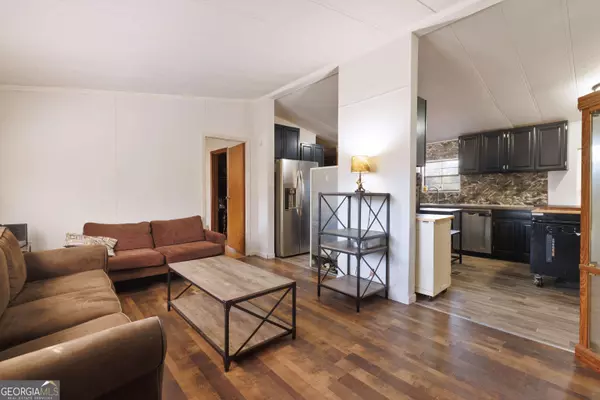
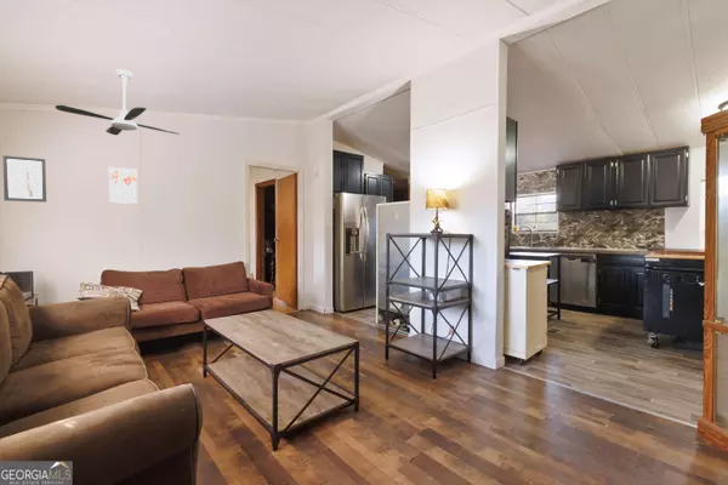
+ ceiling fan [55,68,181,136]
+ wall art [1,154,47,204]
+ wall art [108,166,138,205]
